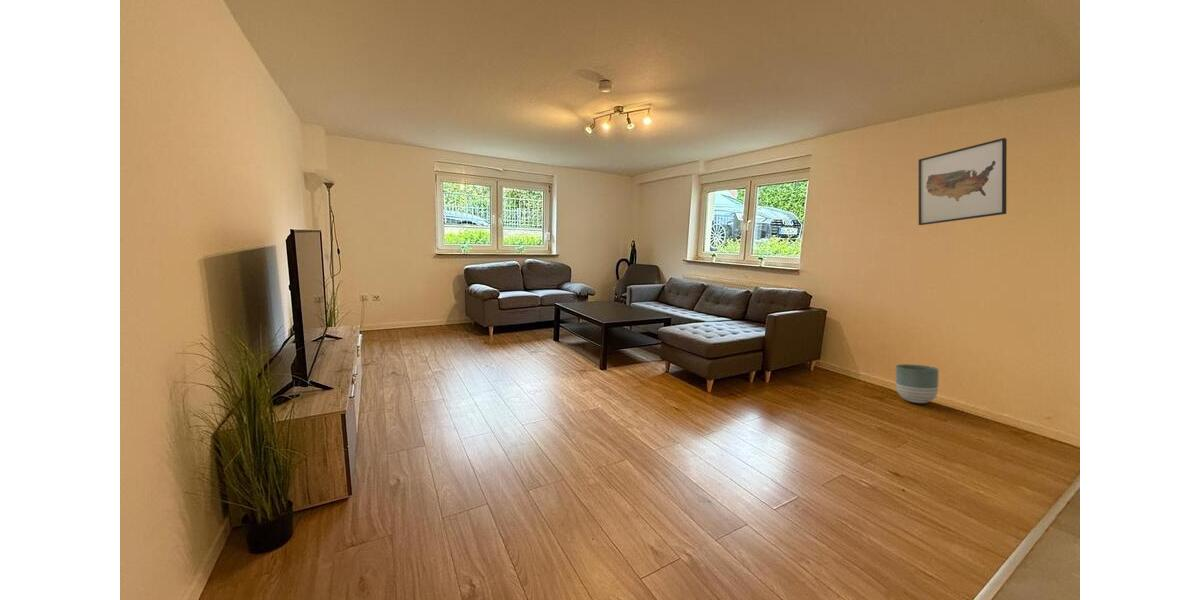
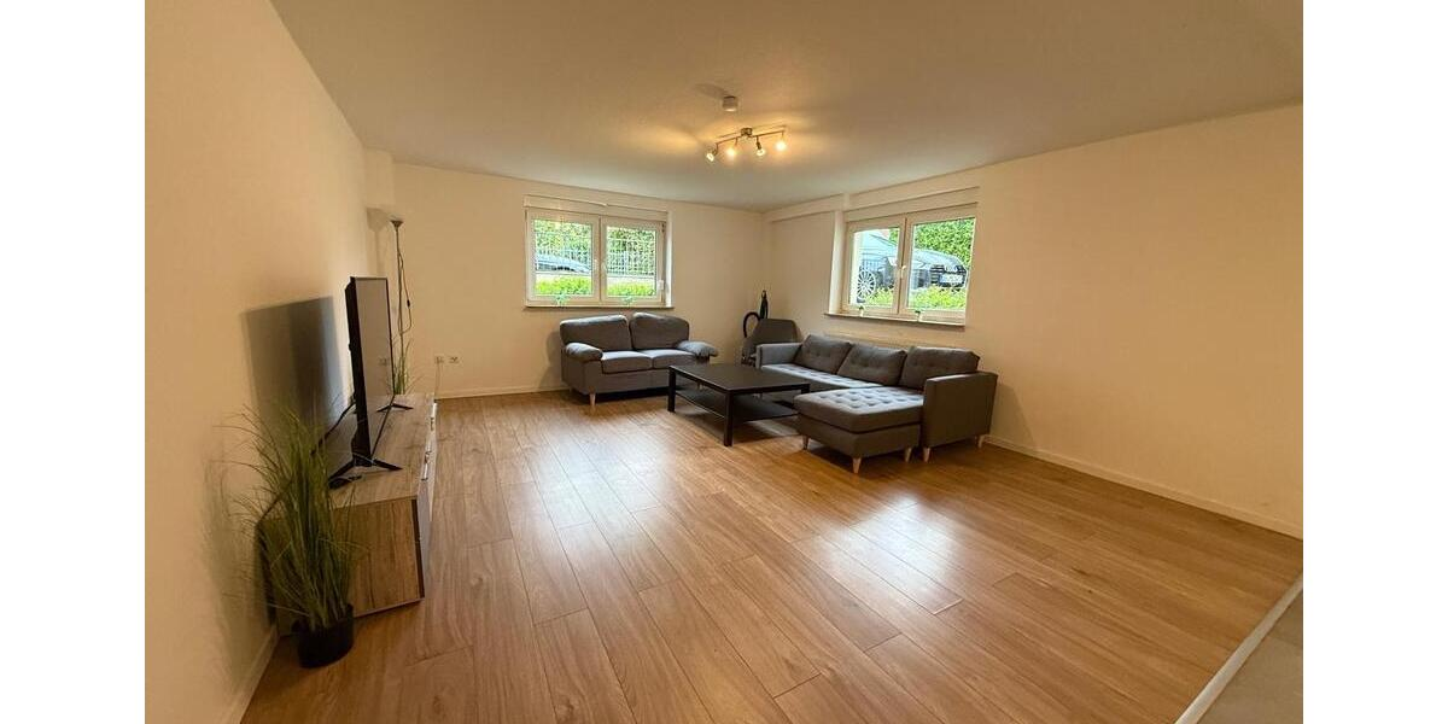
- planter [895,363,940,404]
- wall art [918,137,1008,226]
